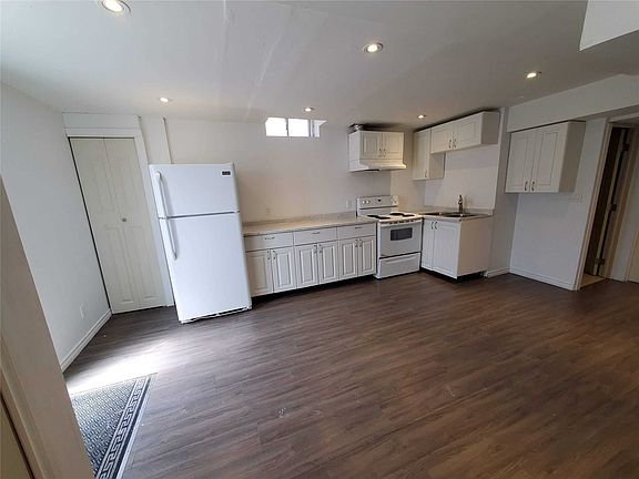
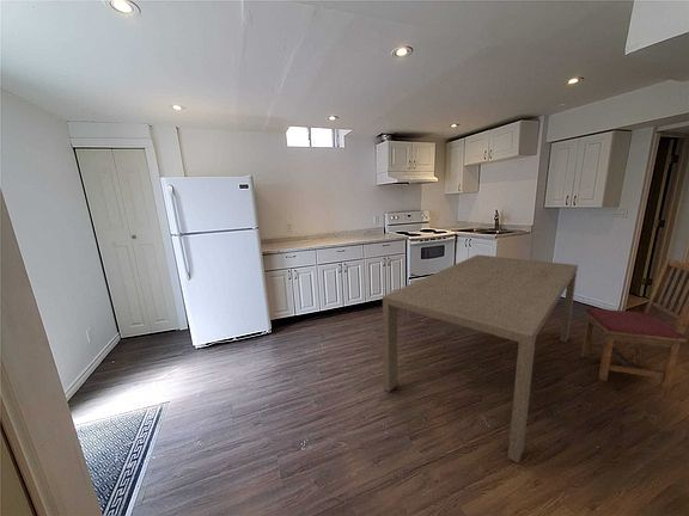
+ dining chair [580,258,689,392]
+ dining table [382,253,579,465]
